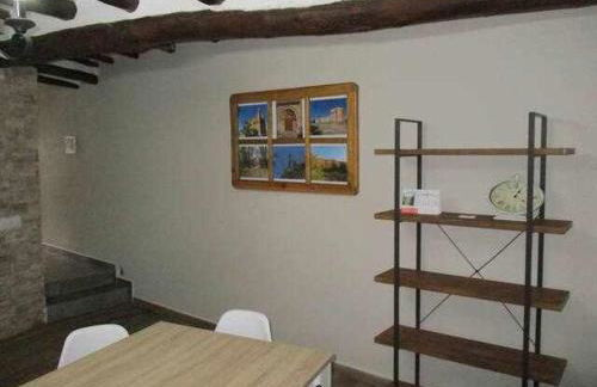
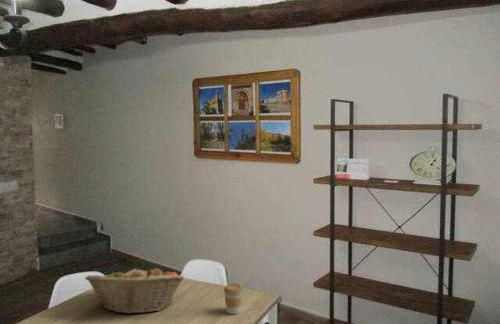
+ fruit basket [84,267,185,315]
+ coffee cup [223,282,244,315]
